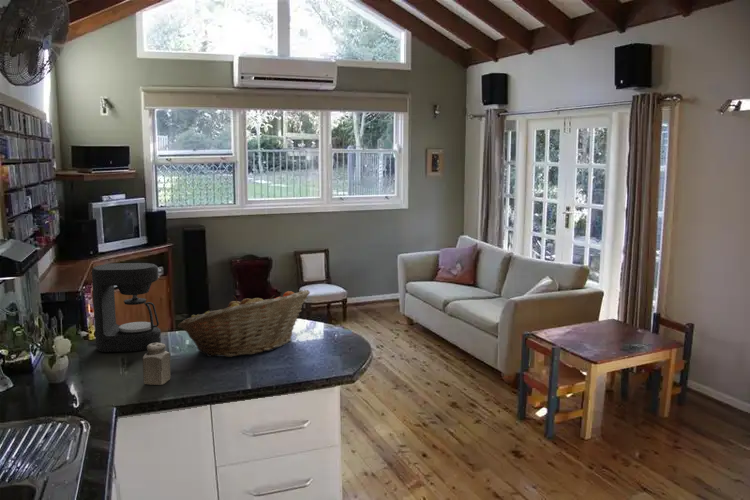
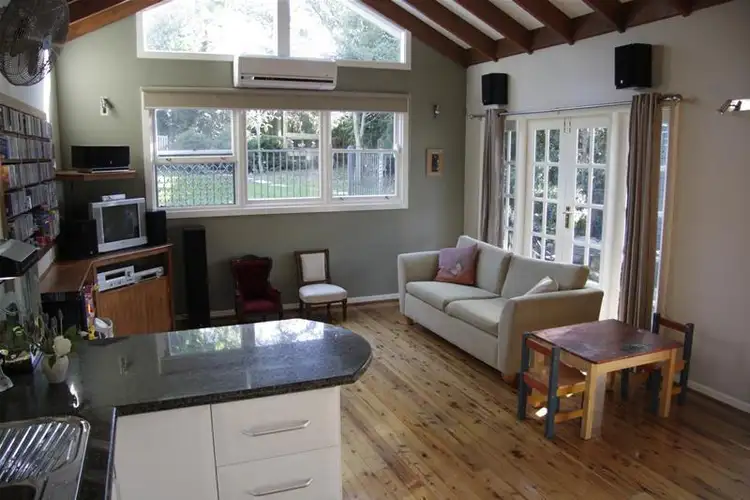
- salt shaker [142,342,171,386]
- coffee maker [91,262,162,353]
- fruit basket [177,289,311,358]
